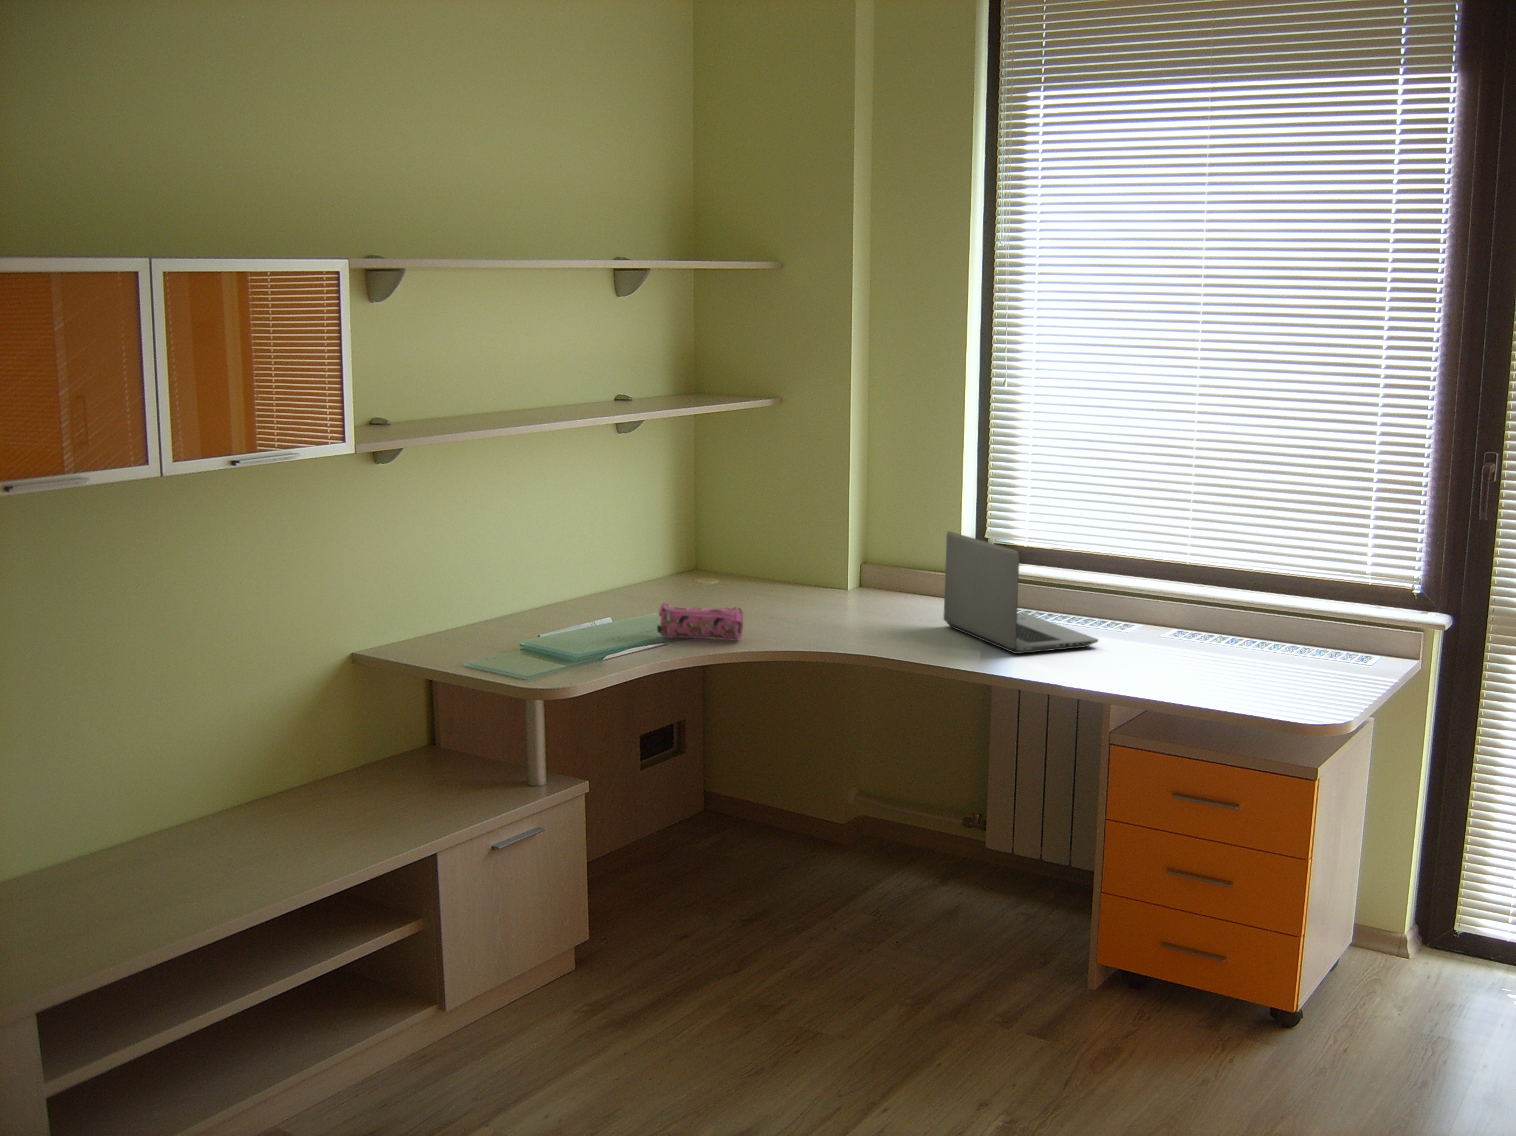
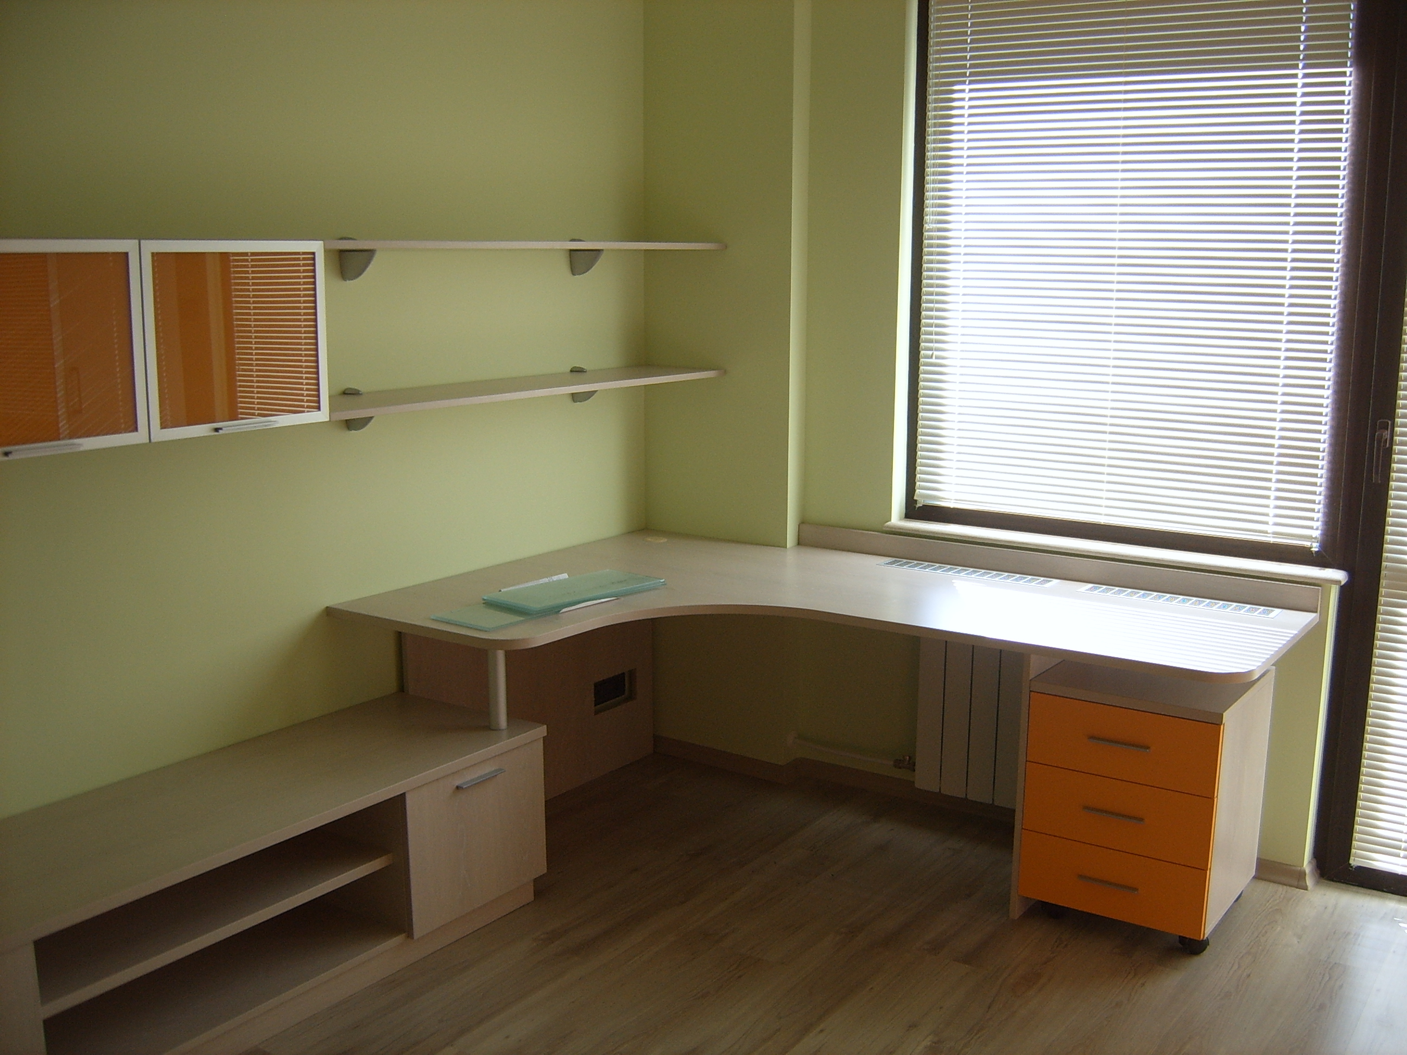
- laptop [943,531,1099,654]
- pencil case [657,603,744,642]
